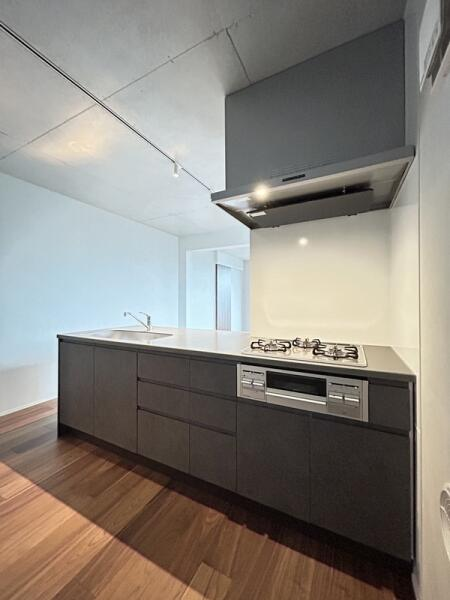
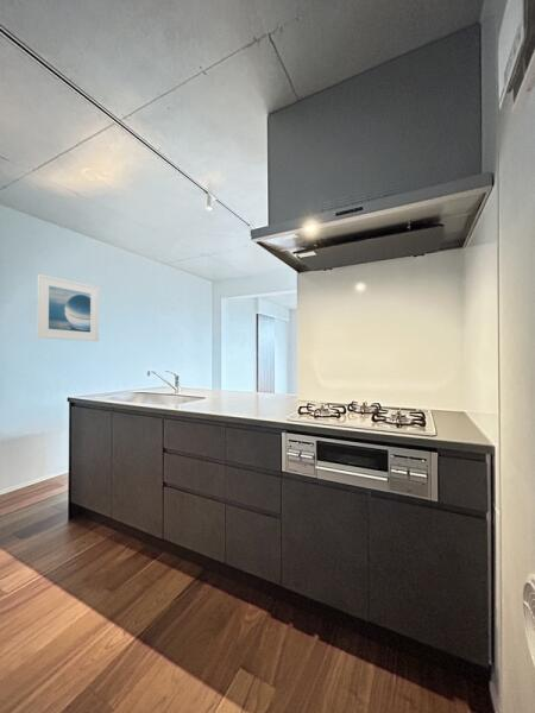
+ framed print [36,273,100,342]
